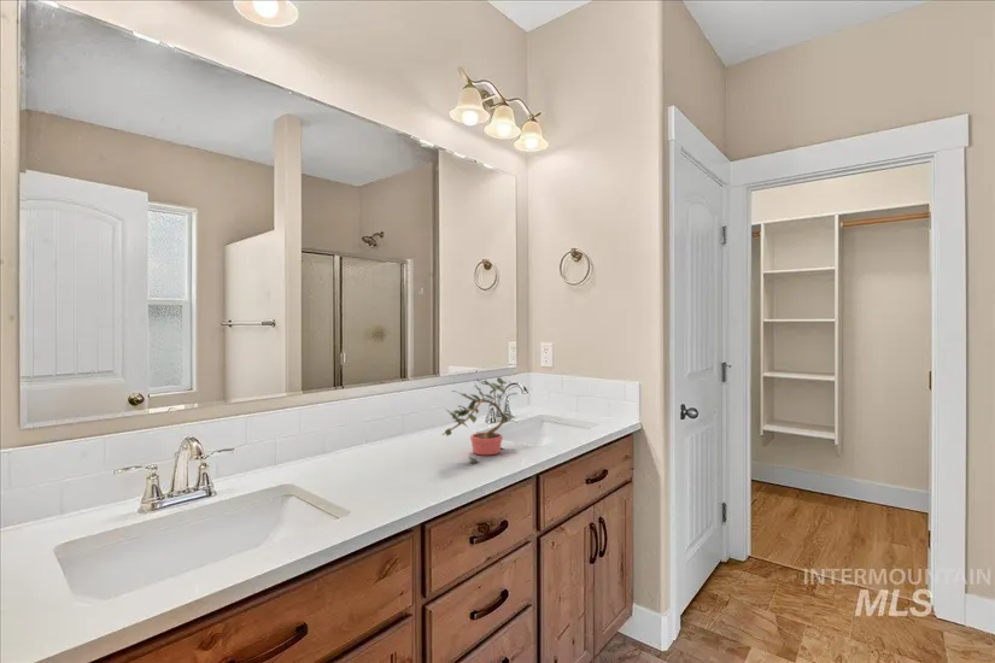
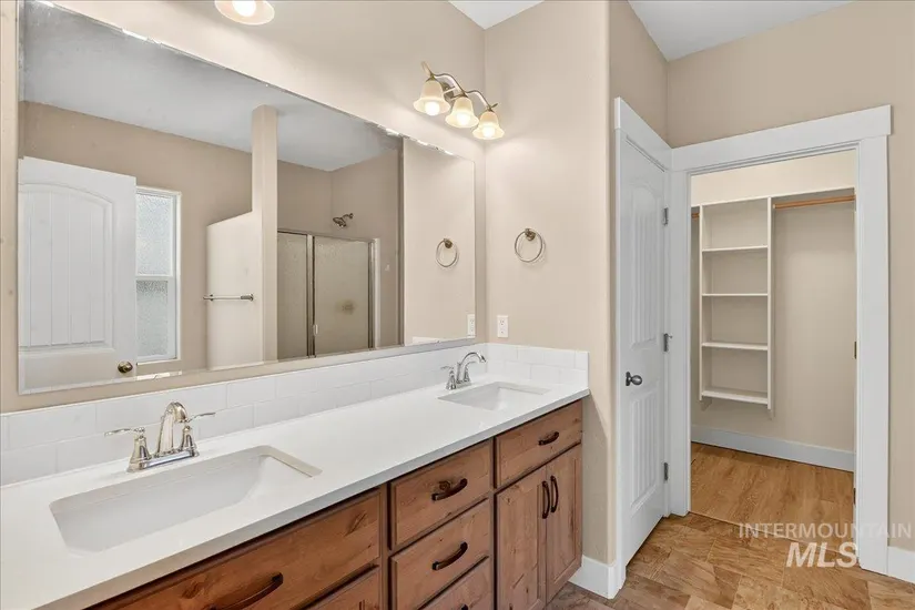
- potted plant [441,376,519,464]
